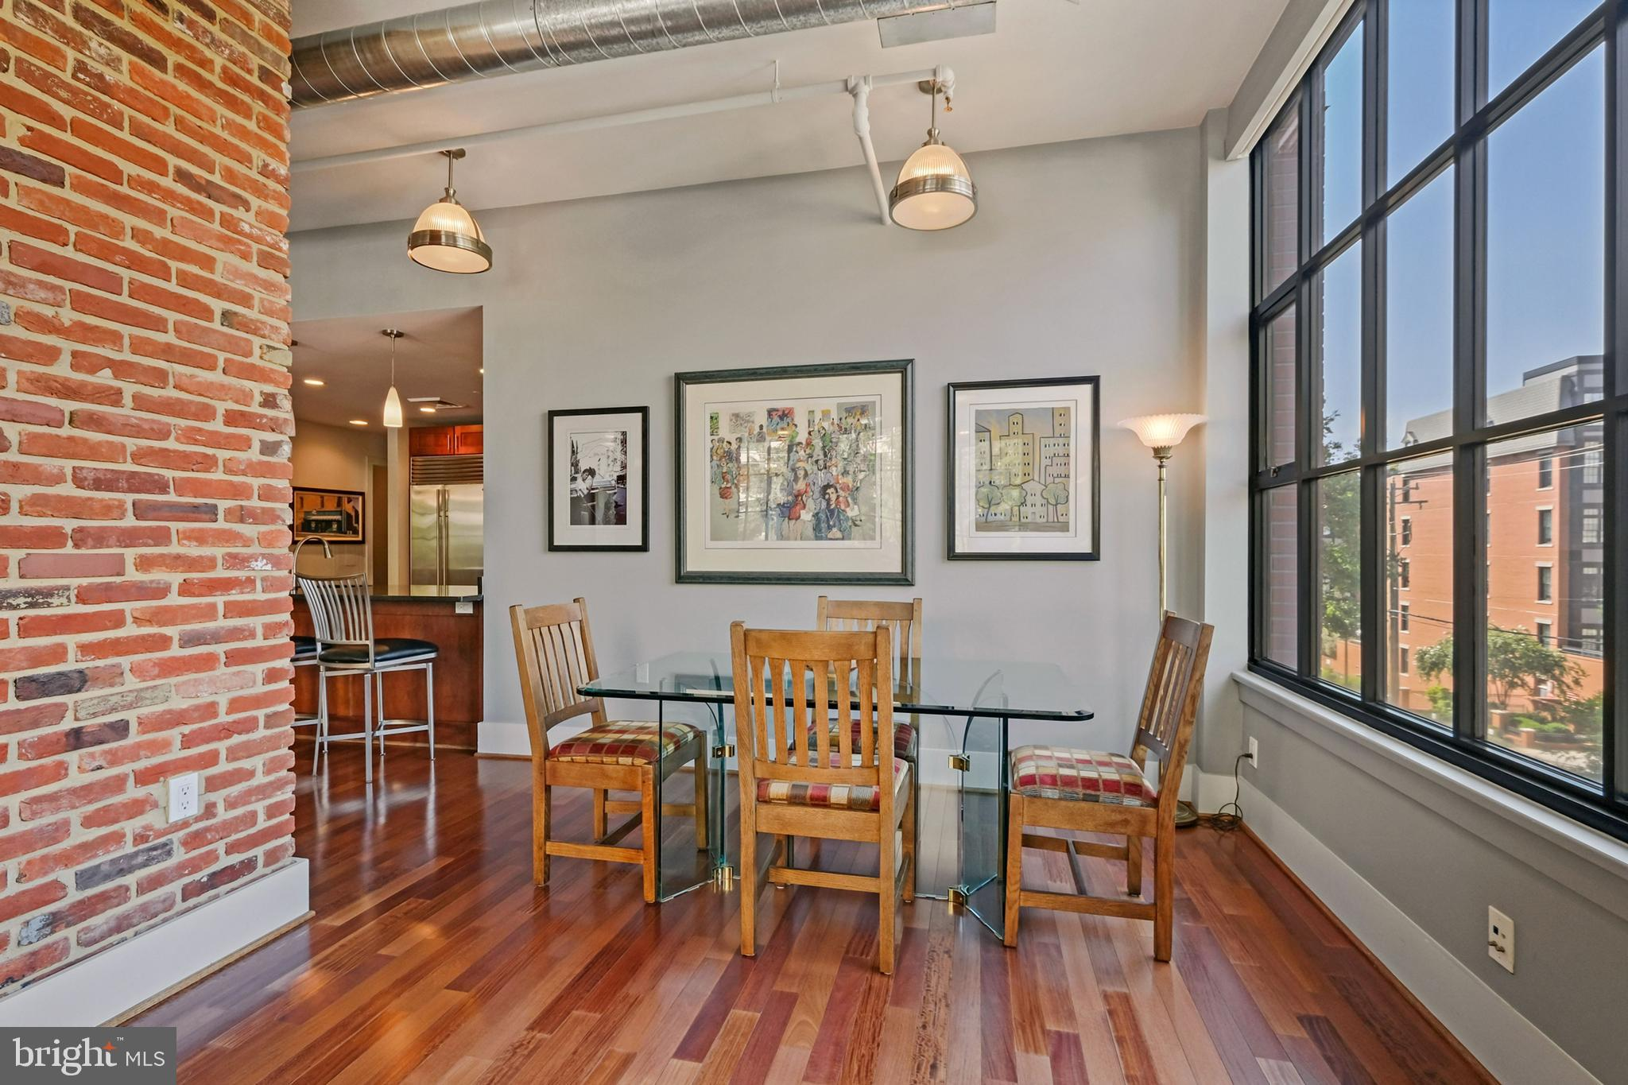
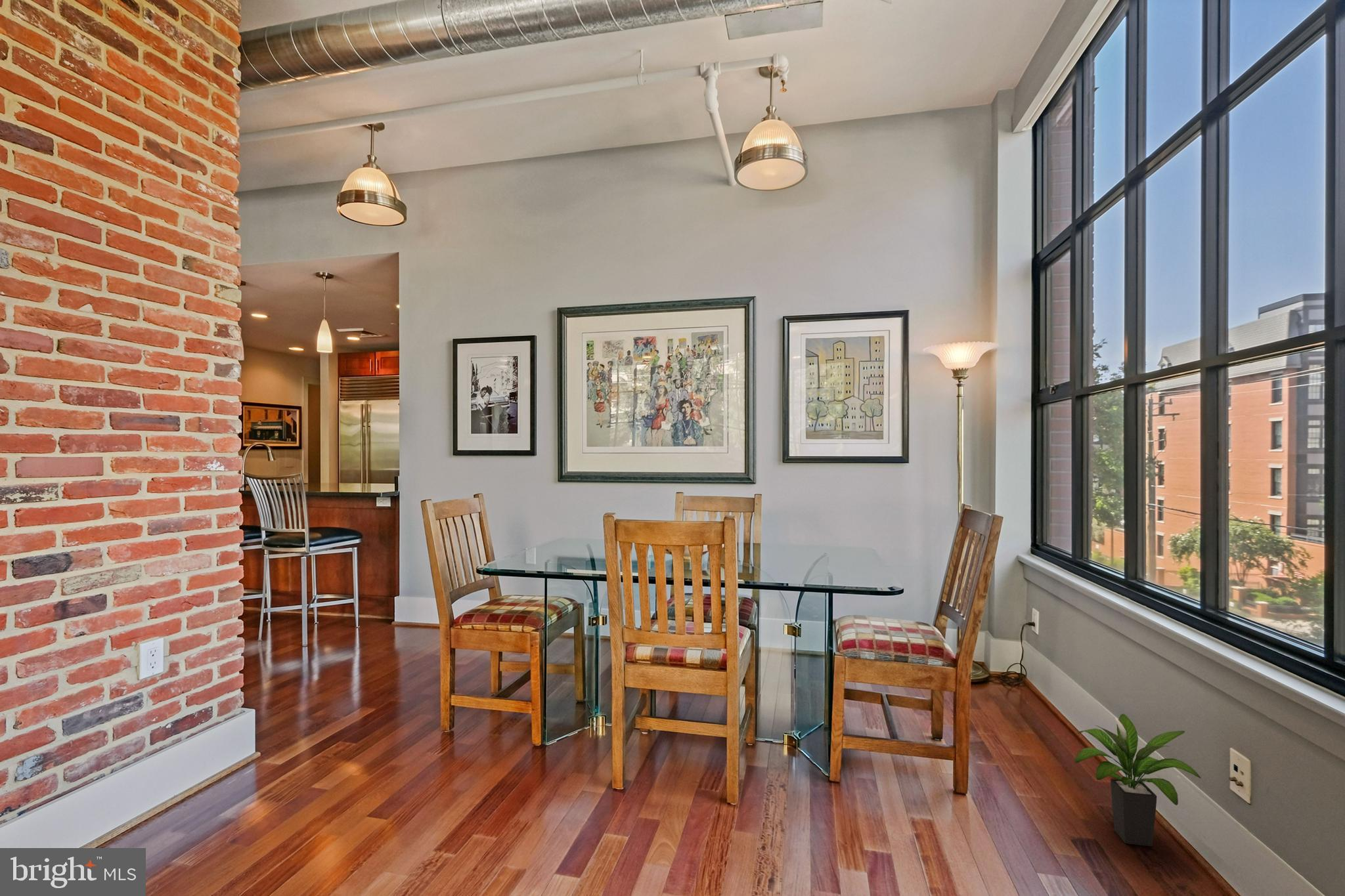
+ potted plant [1074,714,1202,847]
